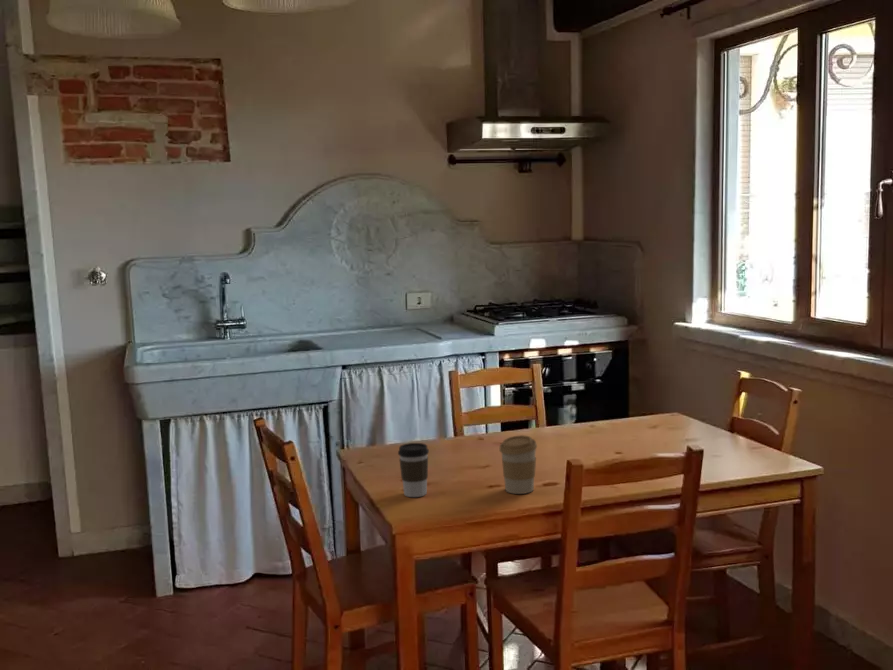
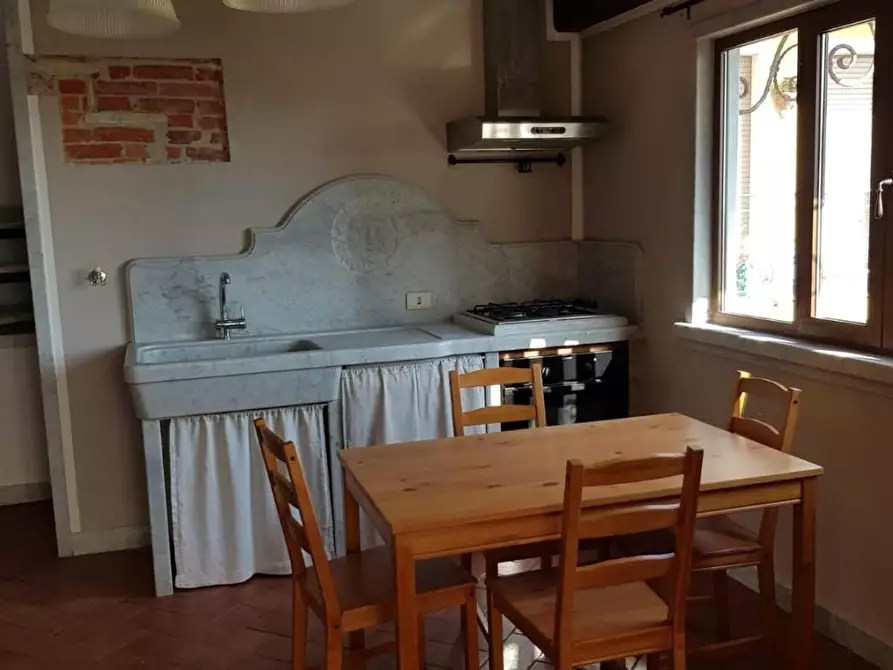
- coffee cup [397,442,430,498]
- coffee cup [498,434,538,495]
